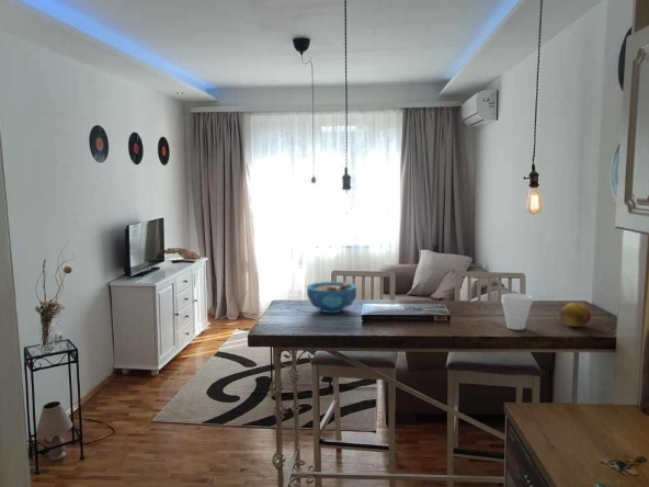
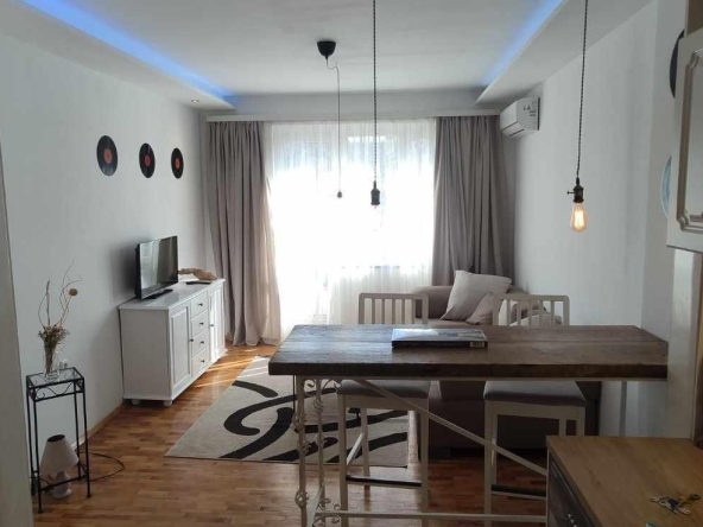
- fruit [558,302,592,328]
- cup [500,292,534,331]
- bowl [306,281,357,314]
